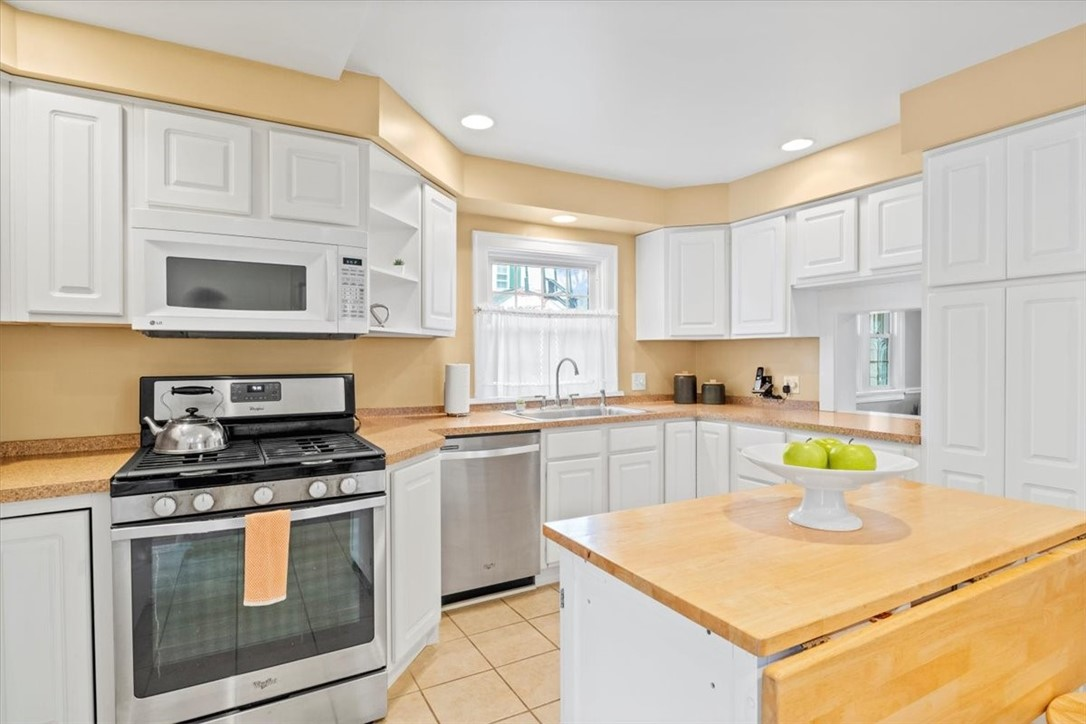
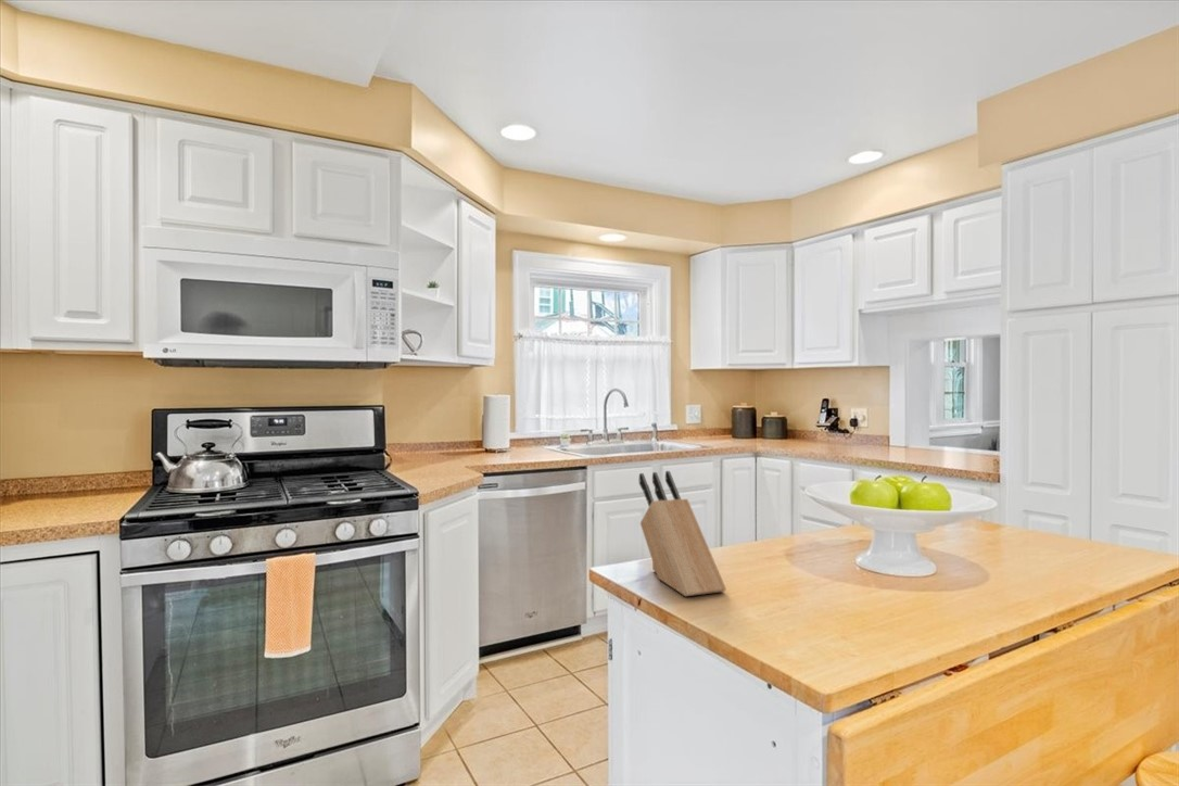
+ knife block [638,470,727,597]
